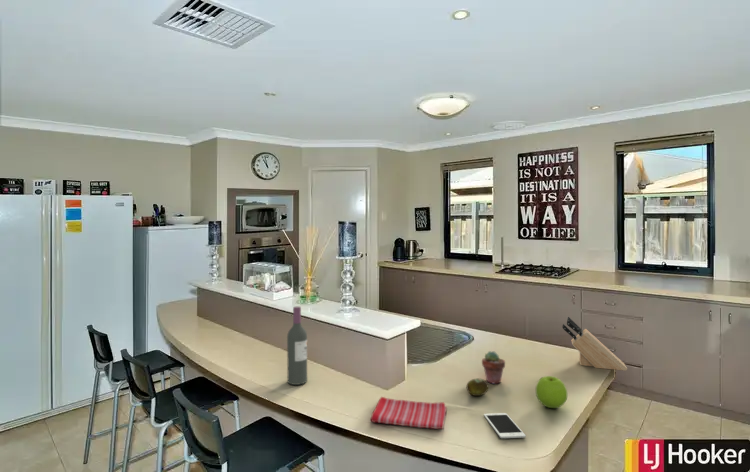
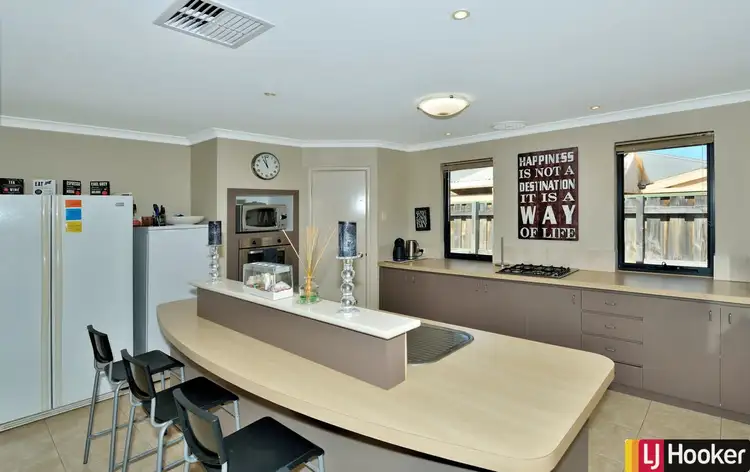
- potted succulent [481,350,506,385]
- cell phone [483,412,527,439]
- apple [535,375,568,409]
- fruit [465,377,489,397]
- wine bottle [286,306,308,386]
- knife block [561,316,628,372]
- dish towel [370,396,448,430]
